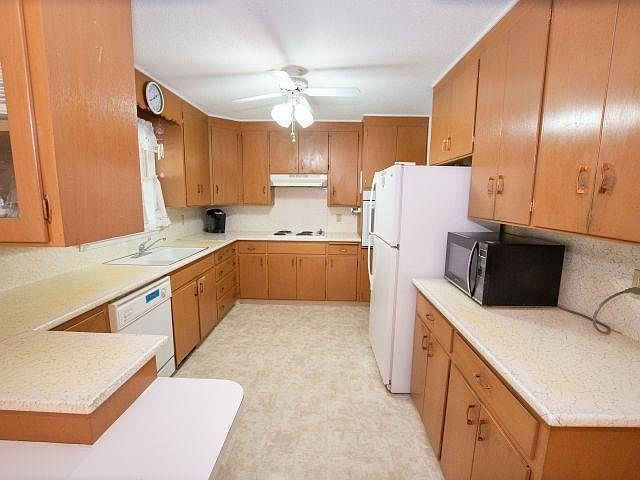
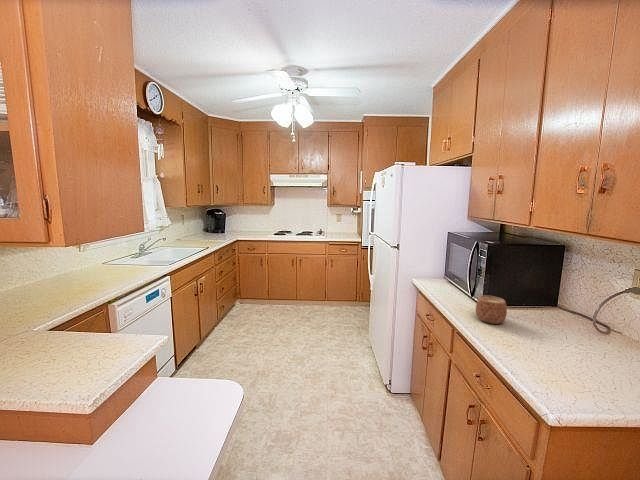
+ mug [475,294,508,325]
